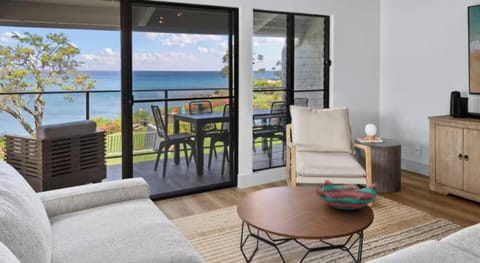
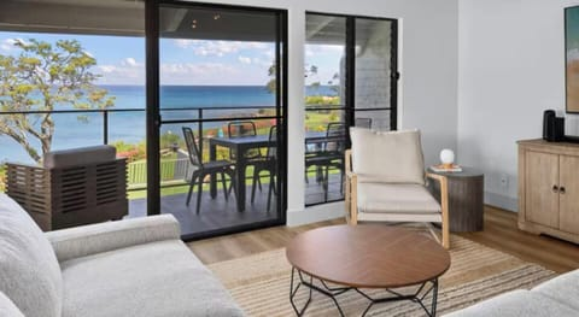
- decorative bowl [314,179,378,211]
